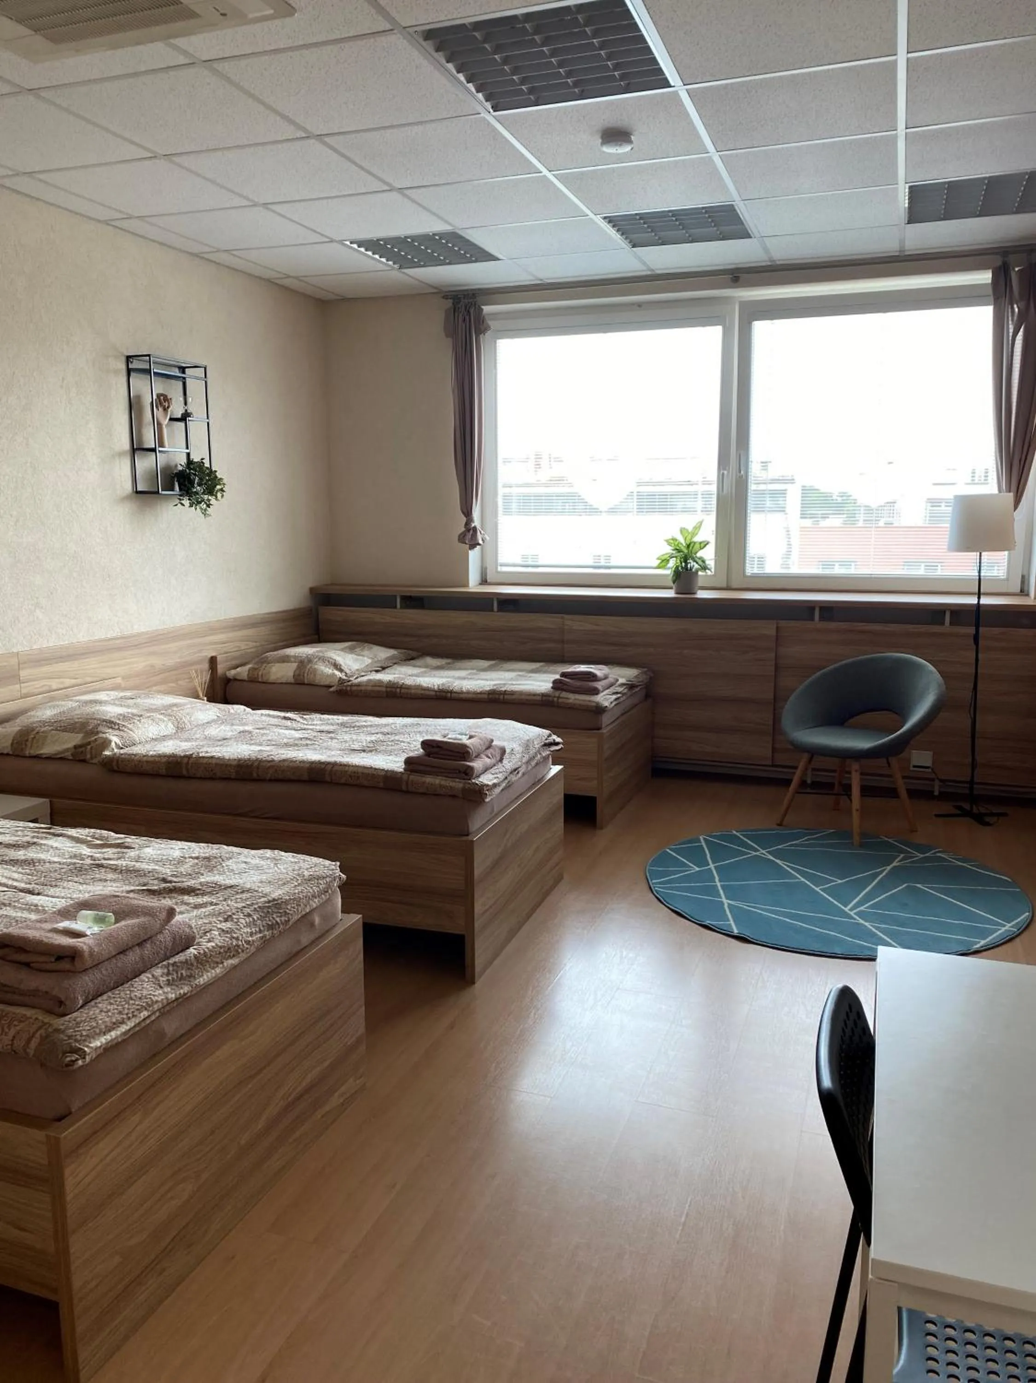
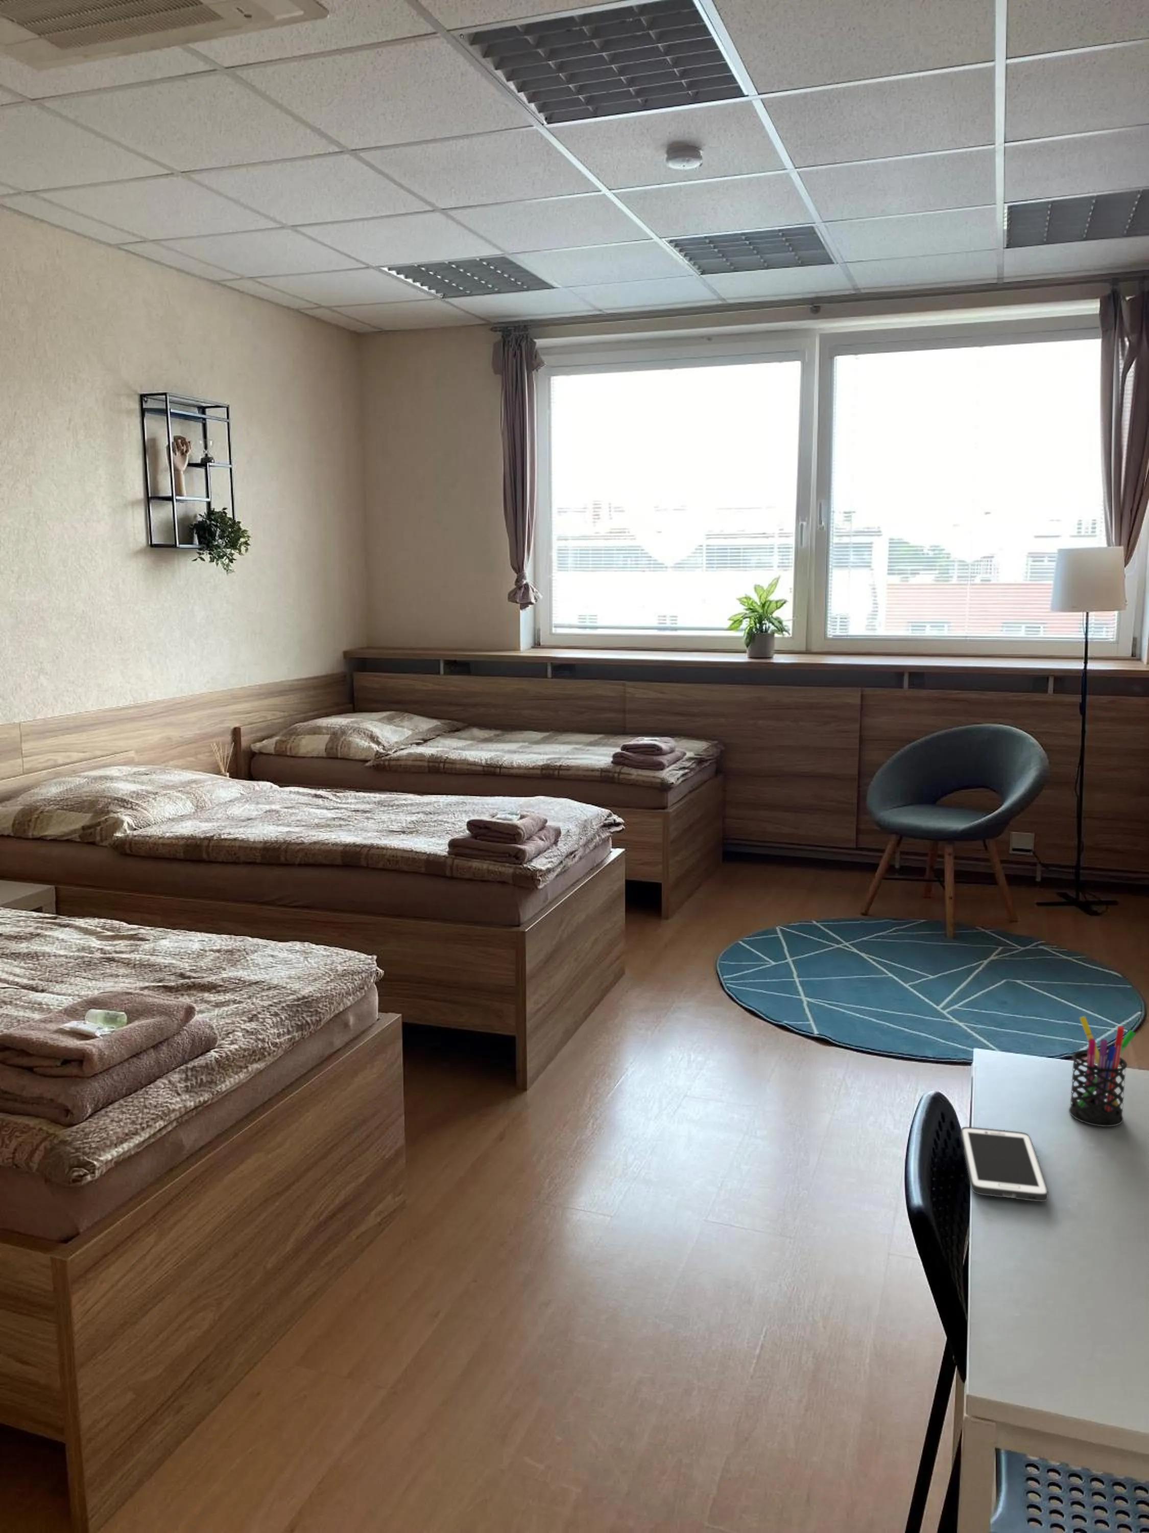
+ pen holder [1068,1016,1136,1127]
+ cell phone [960,1126,1049,1202]
